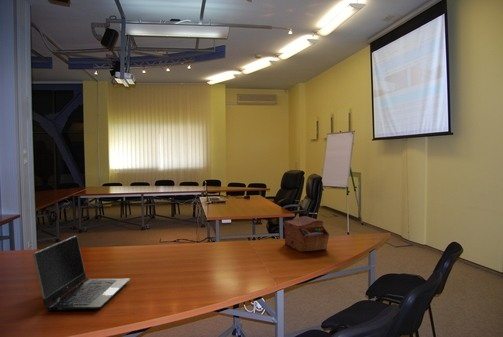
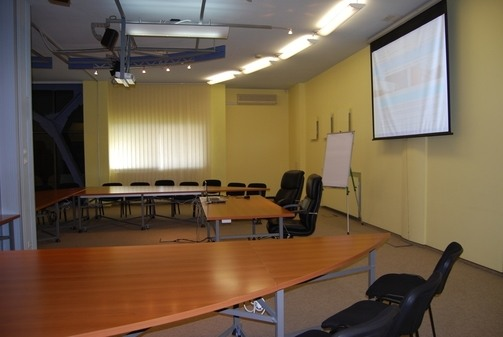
- laptop computer [32,234,131,311]
- sewing box [284,215,330,253]
